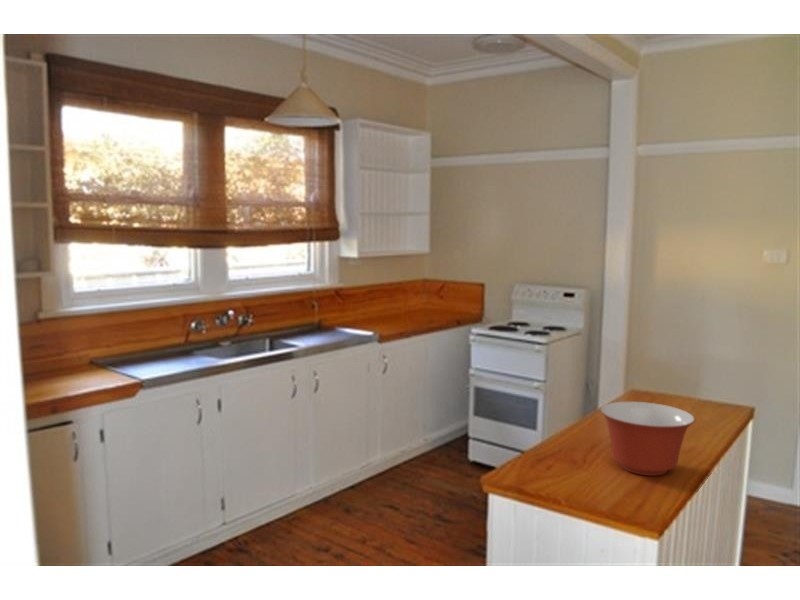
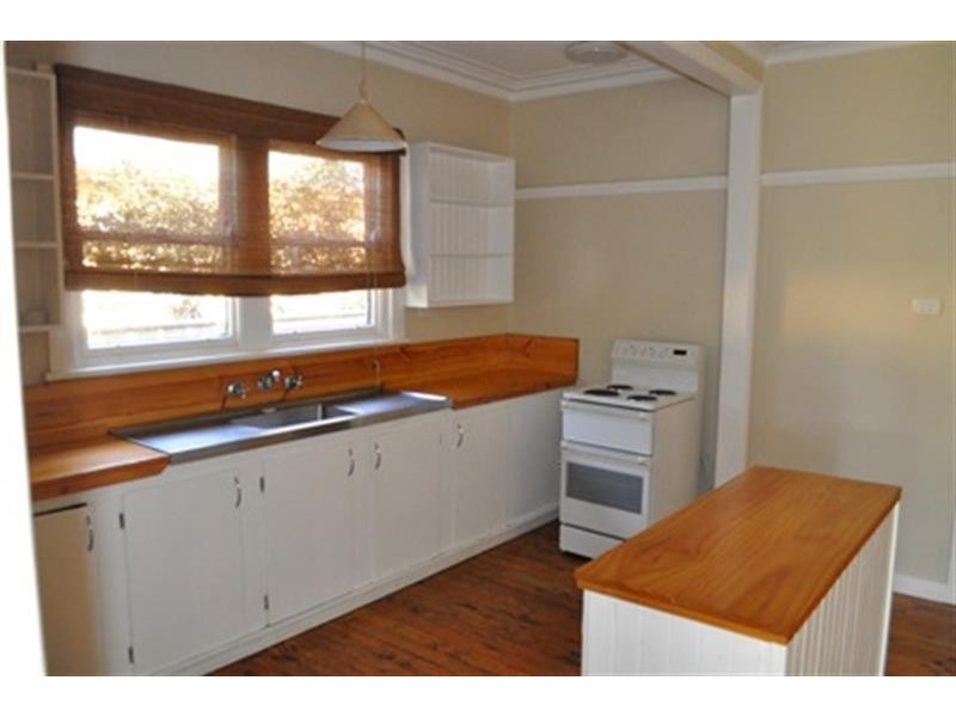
- mixing bowl [599,401,696,477]
